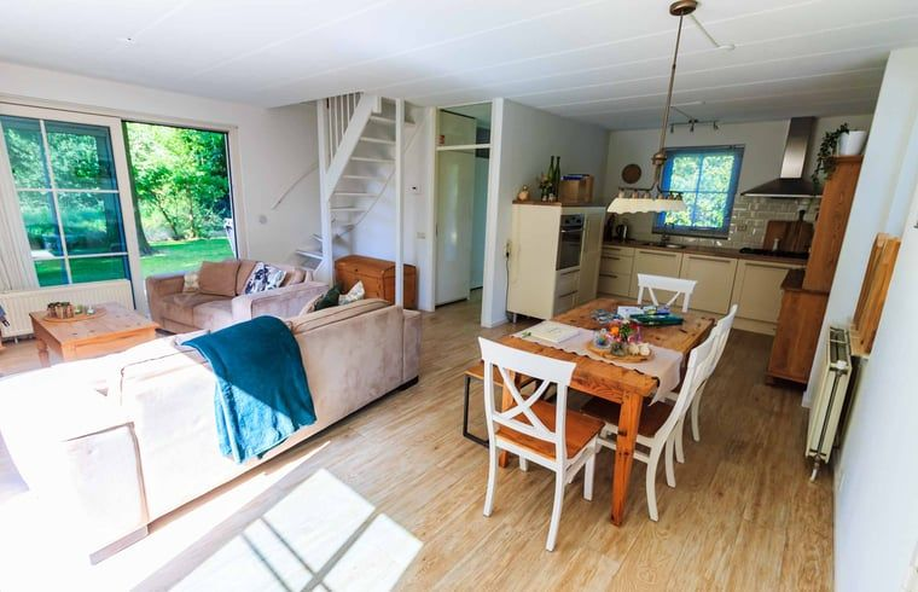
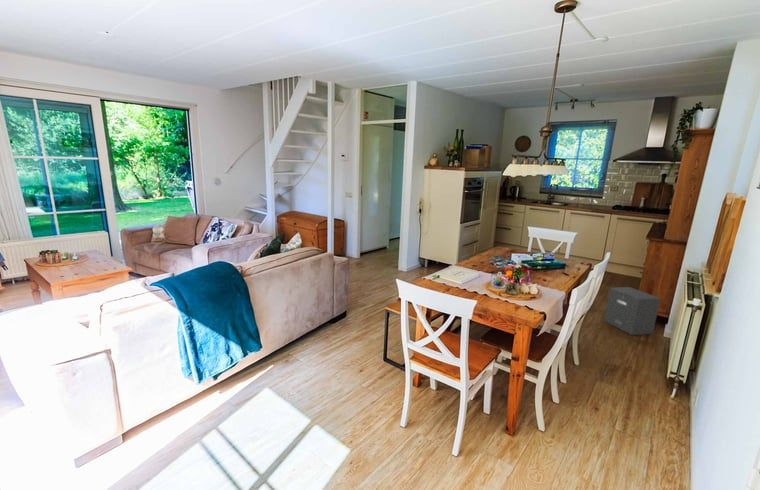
+ speaker [603,286,662,336]
